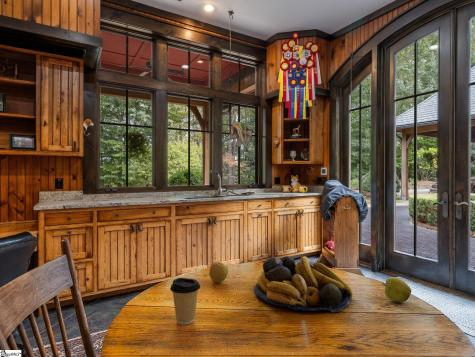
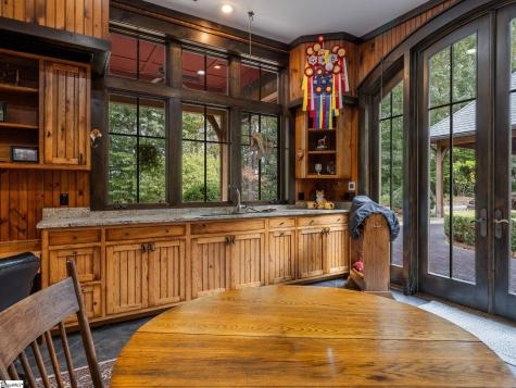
- apple [208,261,229,284]
- apple [381,276,412,303]
- fruit bowl [253,255,354,313]
- coffee cup [169,277,201,326]
